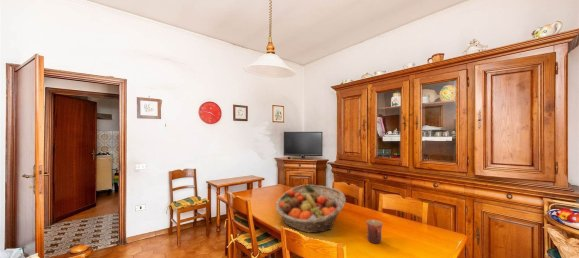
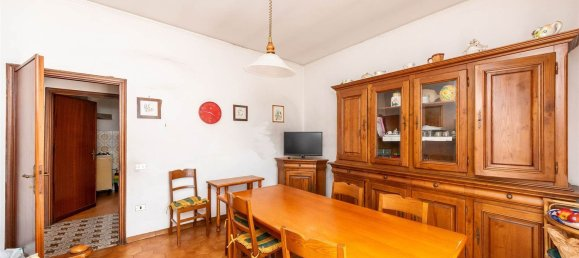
- fruit basket [275,184,347,234]
- mug [365,219,384,244]
